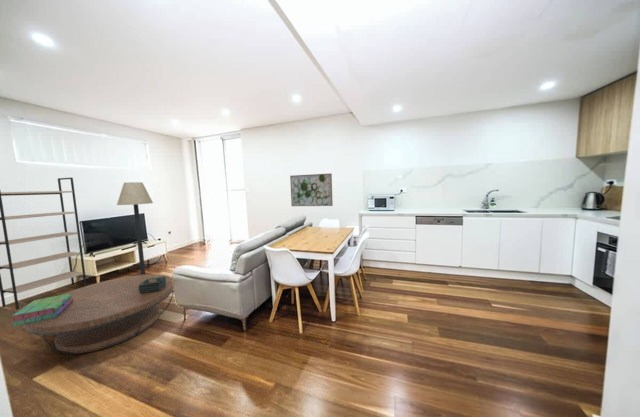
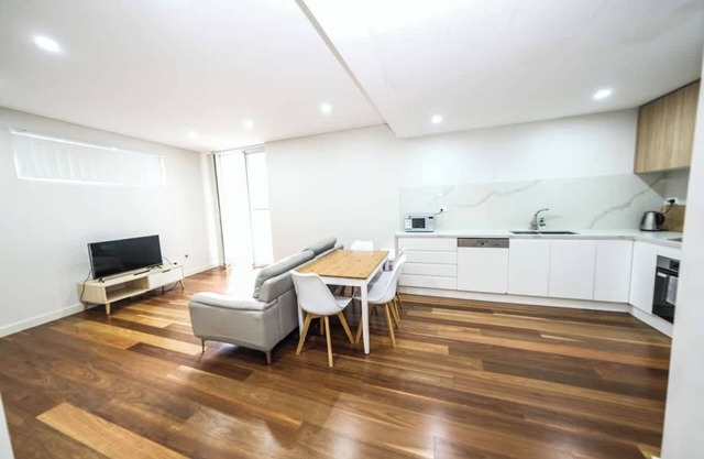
- shelving unit [0,177,88,310]
- stack of books [10,294,73,328]
- coffee table [22,273,175,355]
- floor lamp [116,181,154,275]
- decorative box [139,276,166,293]
- wall art [289,172,334,207]
